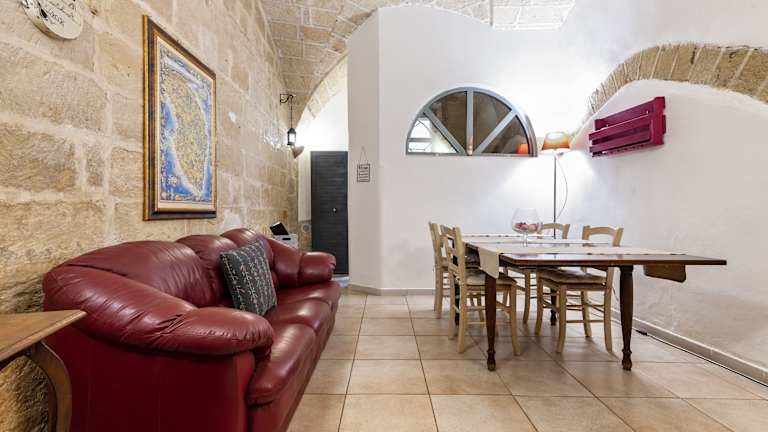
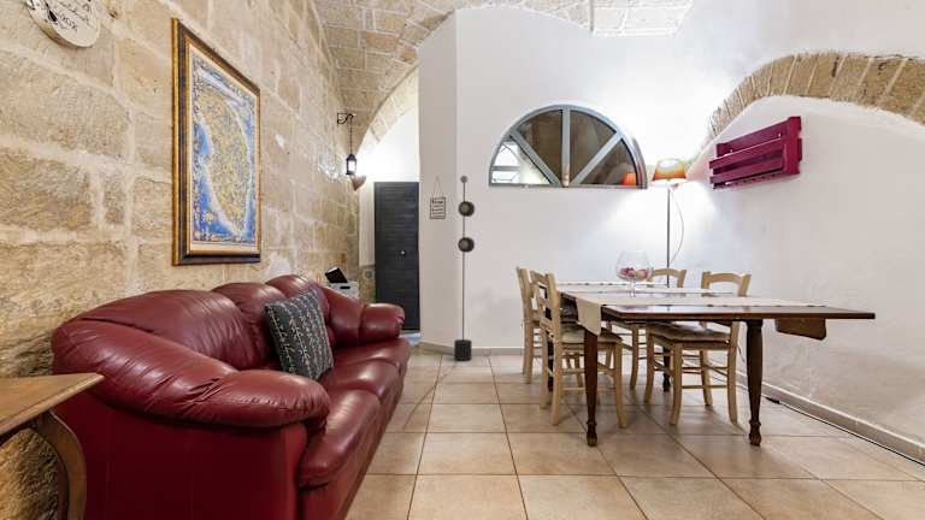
+ floor lamp [401,175,476,432]
